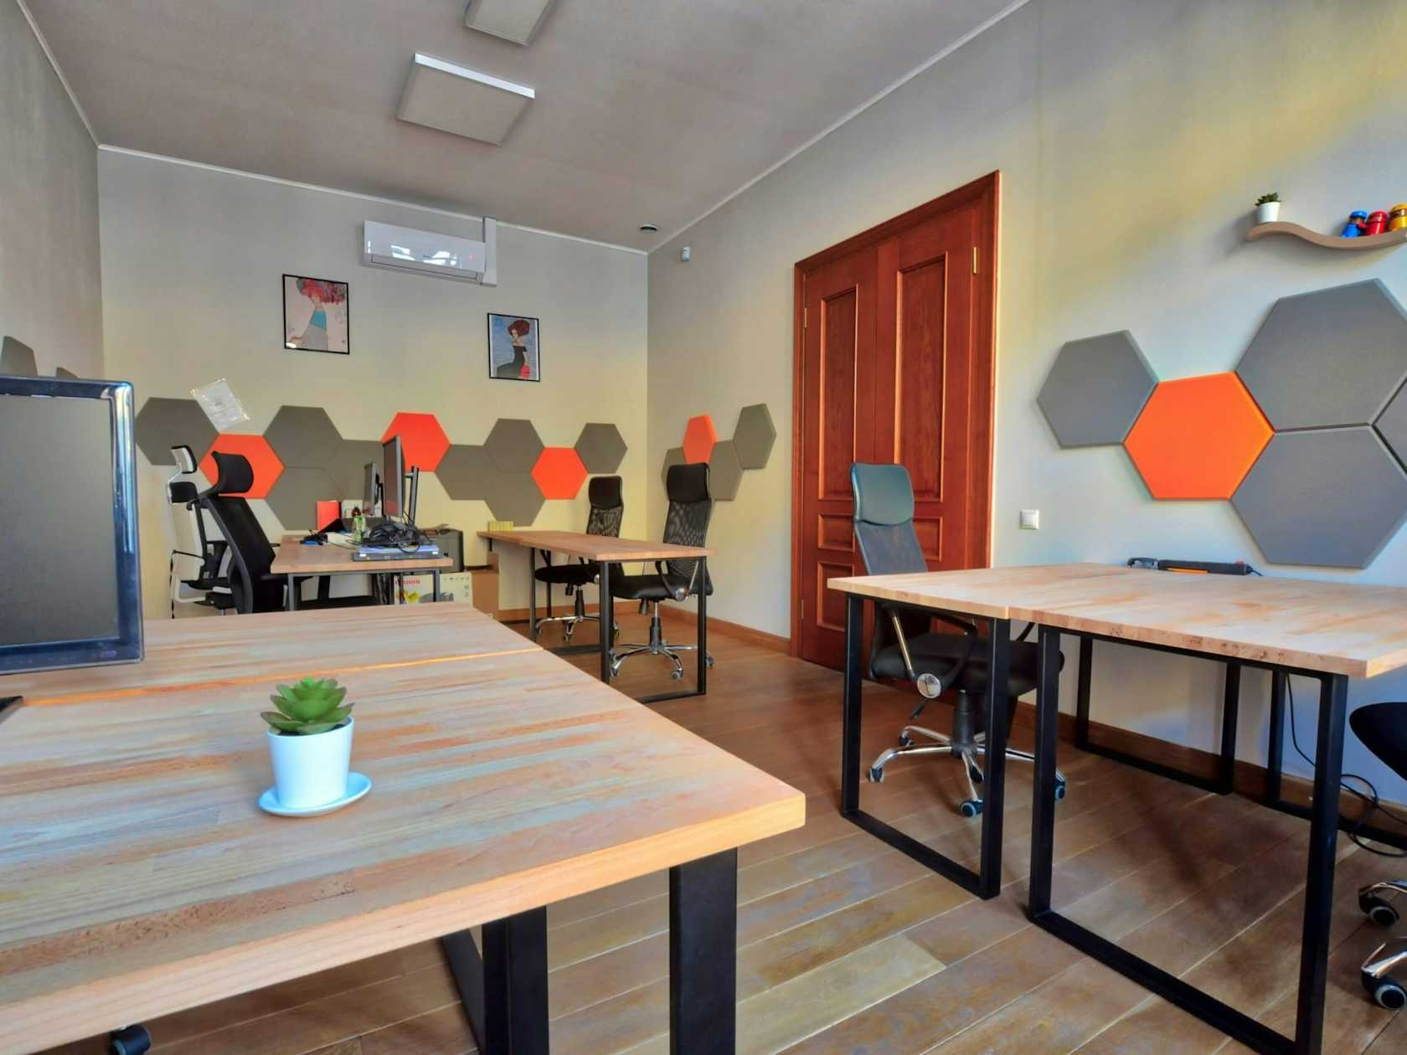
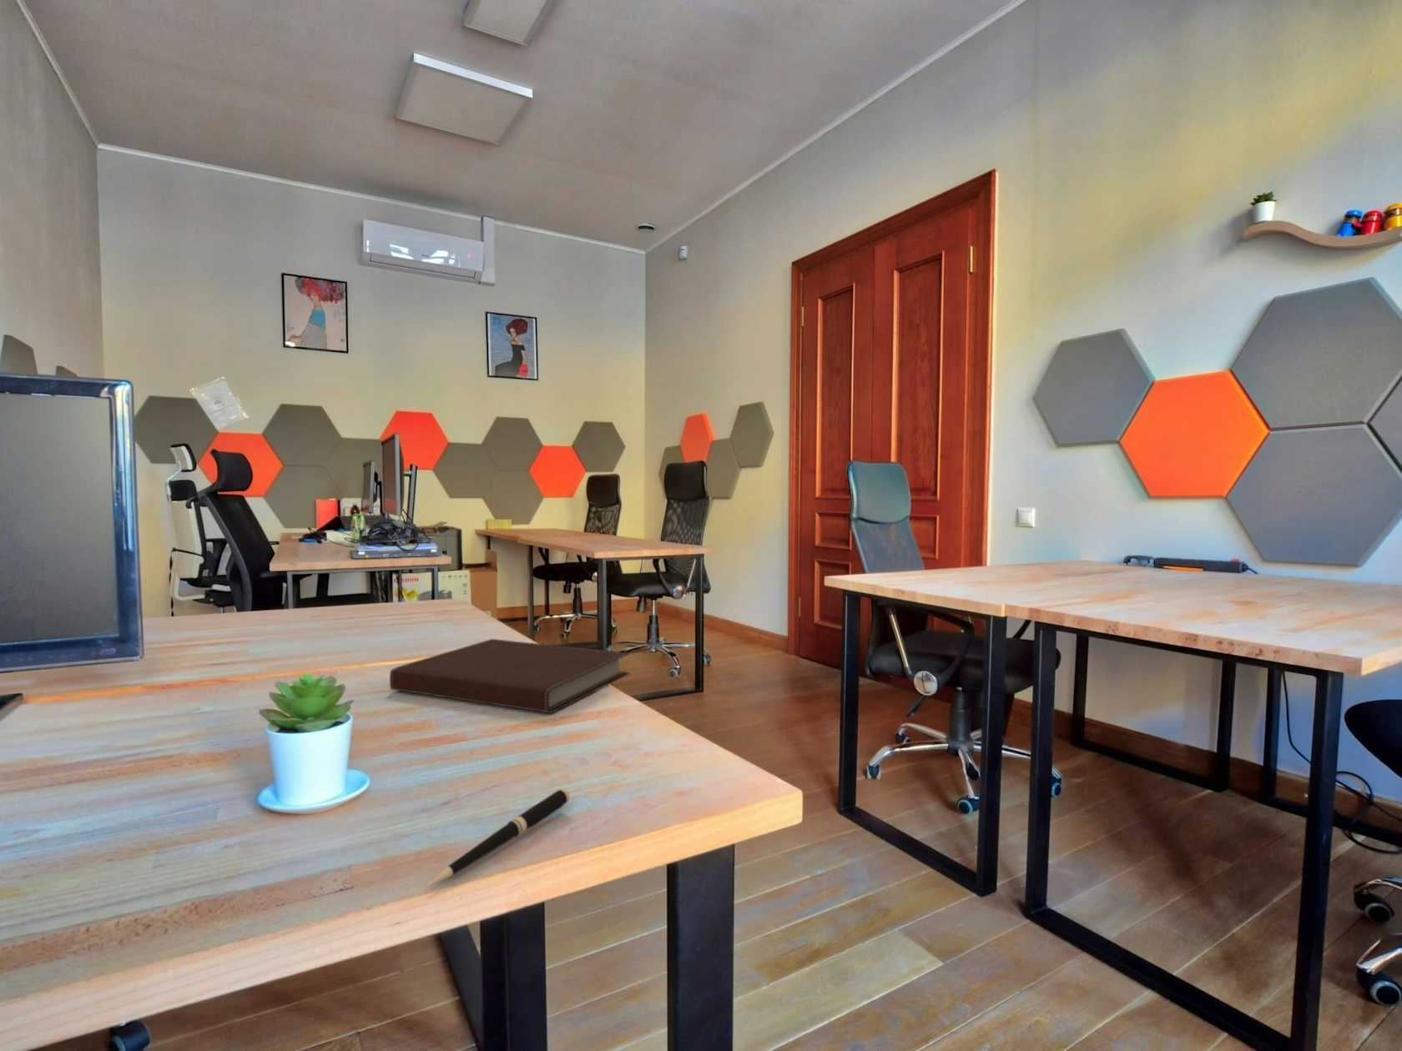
+ notebook [389,638,630,714]
+ pen [425,787,571,889]
